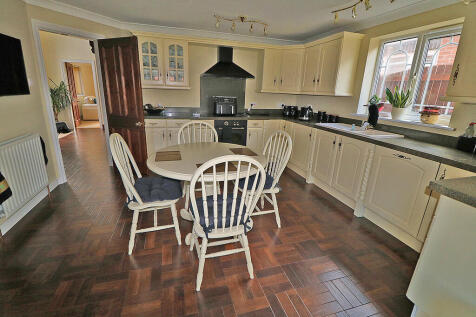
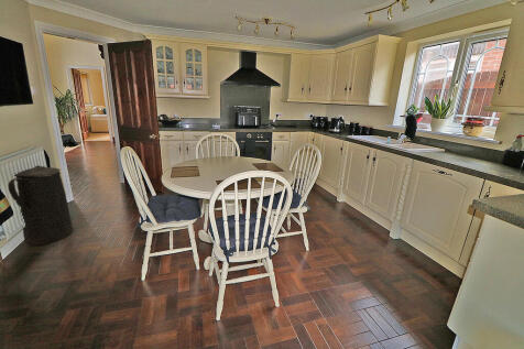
+ trash can [7,164,74,247]
